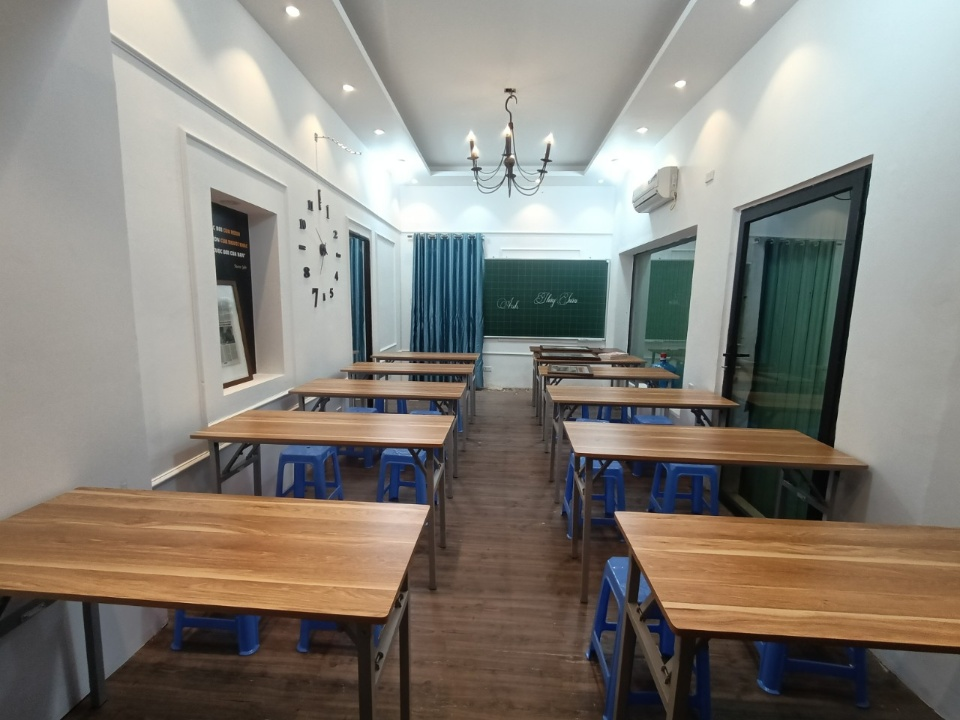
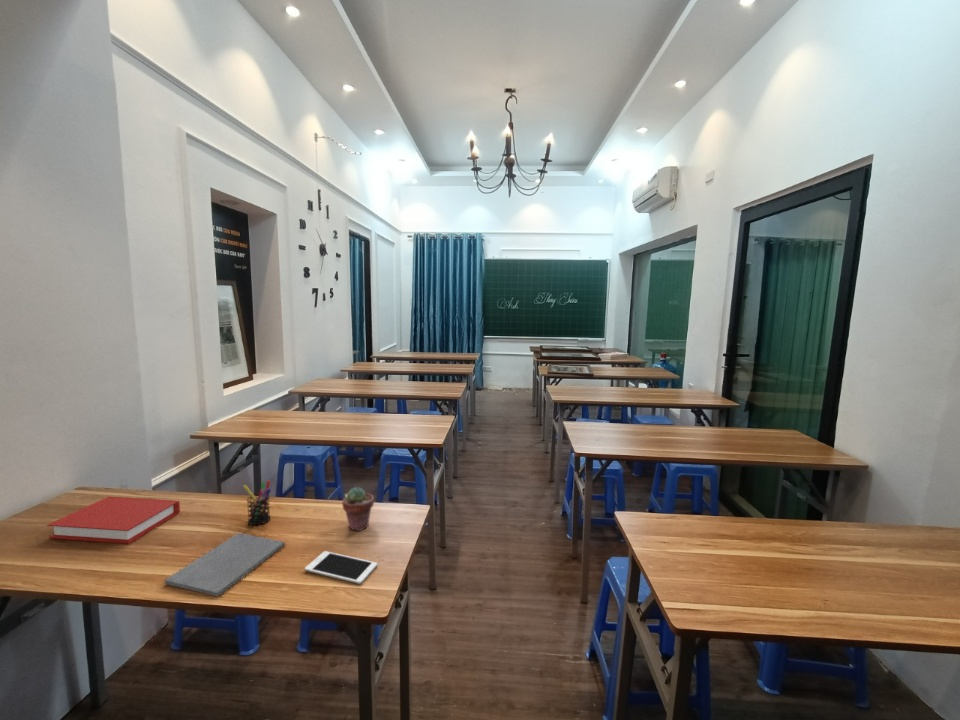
+ potted succulent [341,486,375,532]
+ cell phone [304,550,378,585]
+ notepad [164,532,287,598]
+ pen holder [242,480,272,526]
+ book [46,496,181,545]
